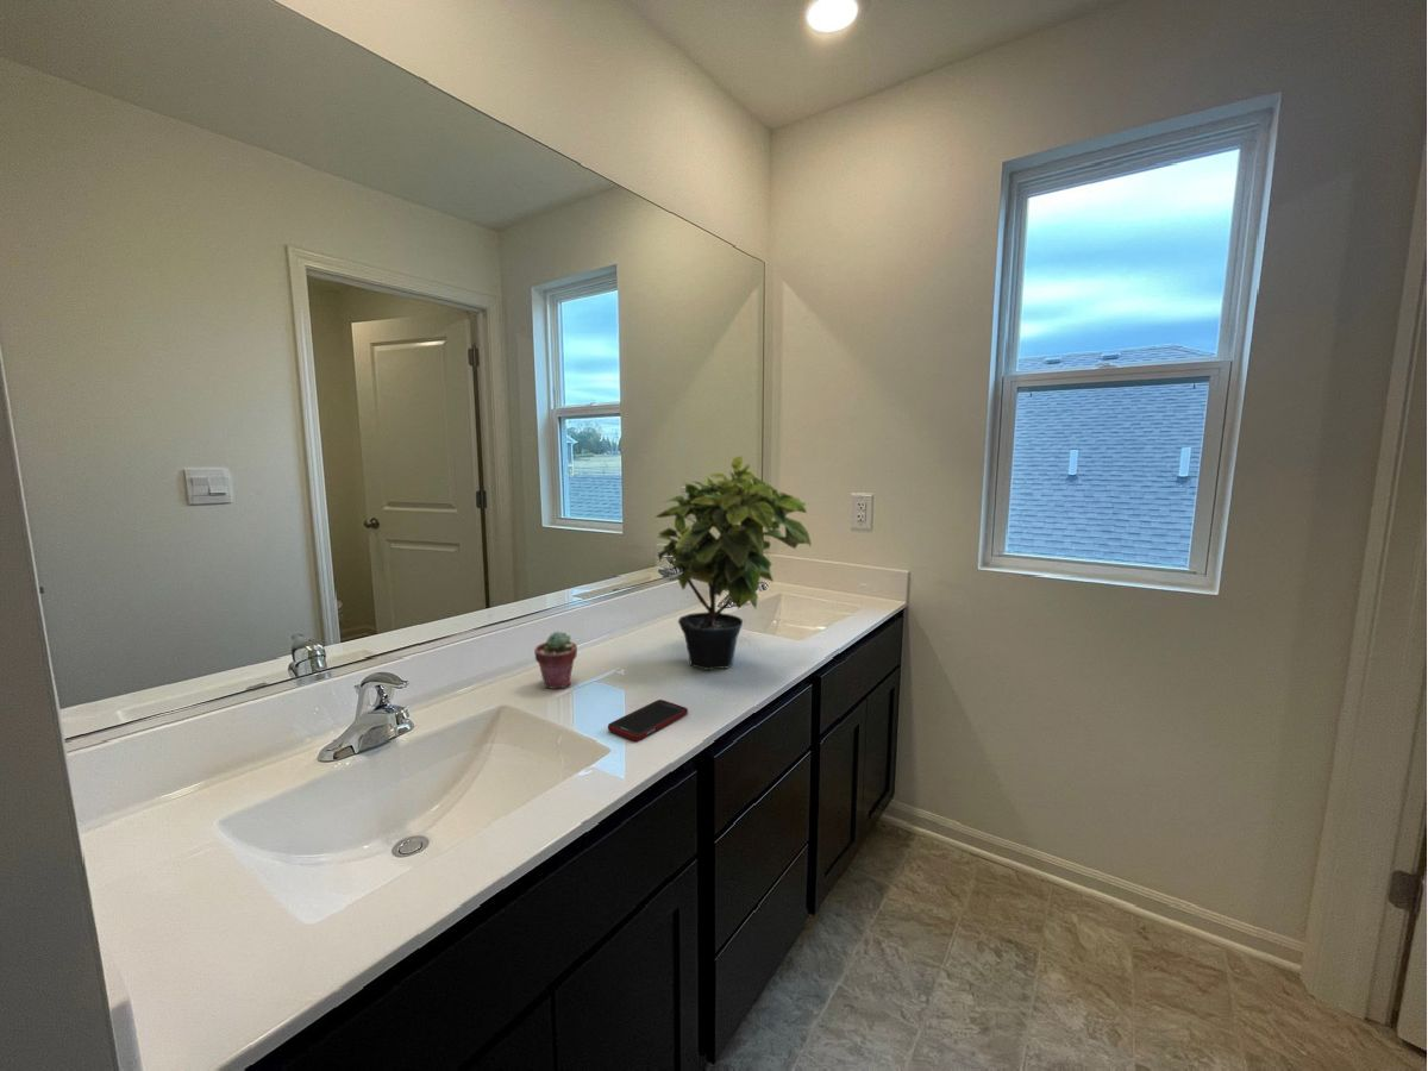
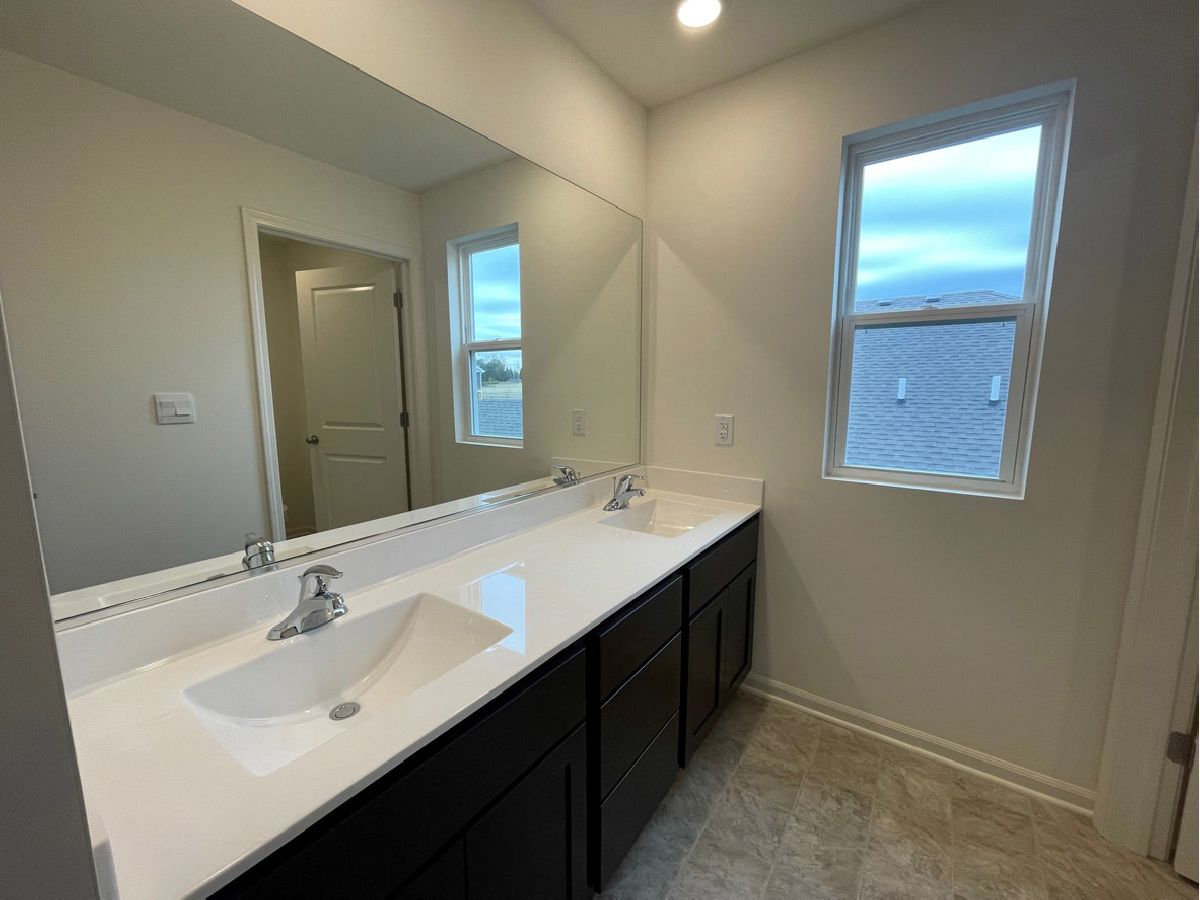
- cell phone [607,699,689,741]
- potted plant [653,455,813,671]
- potted succulent [533,631,578,690]
